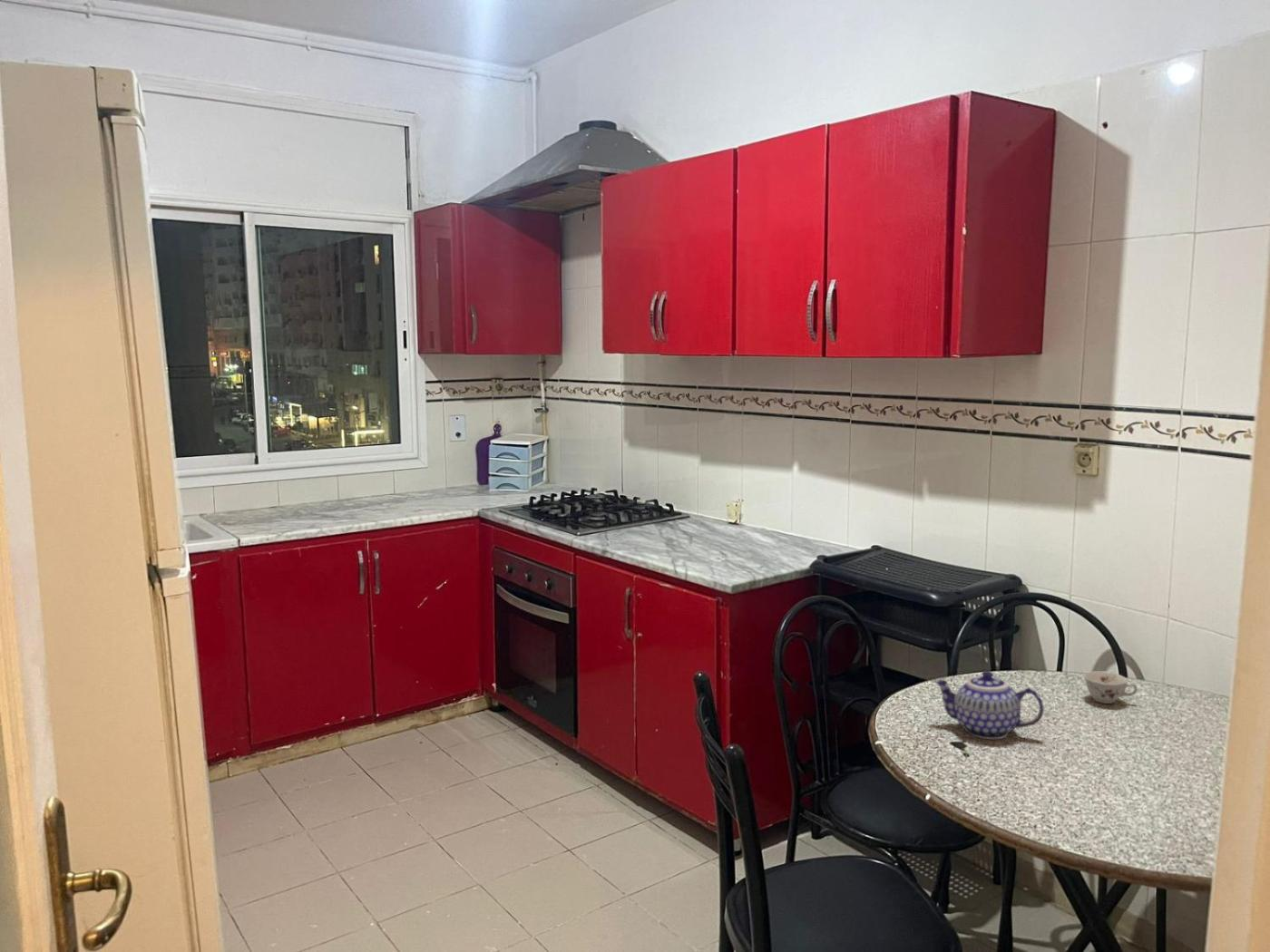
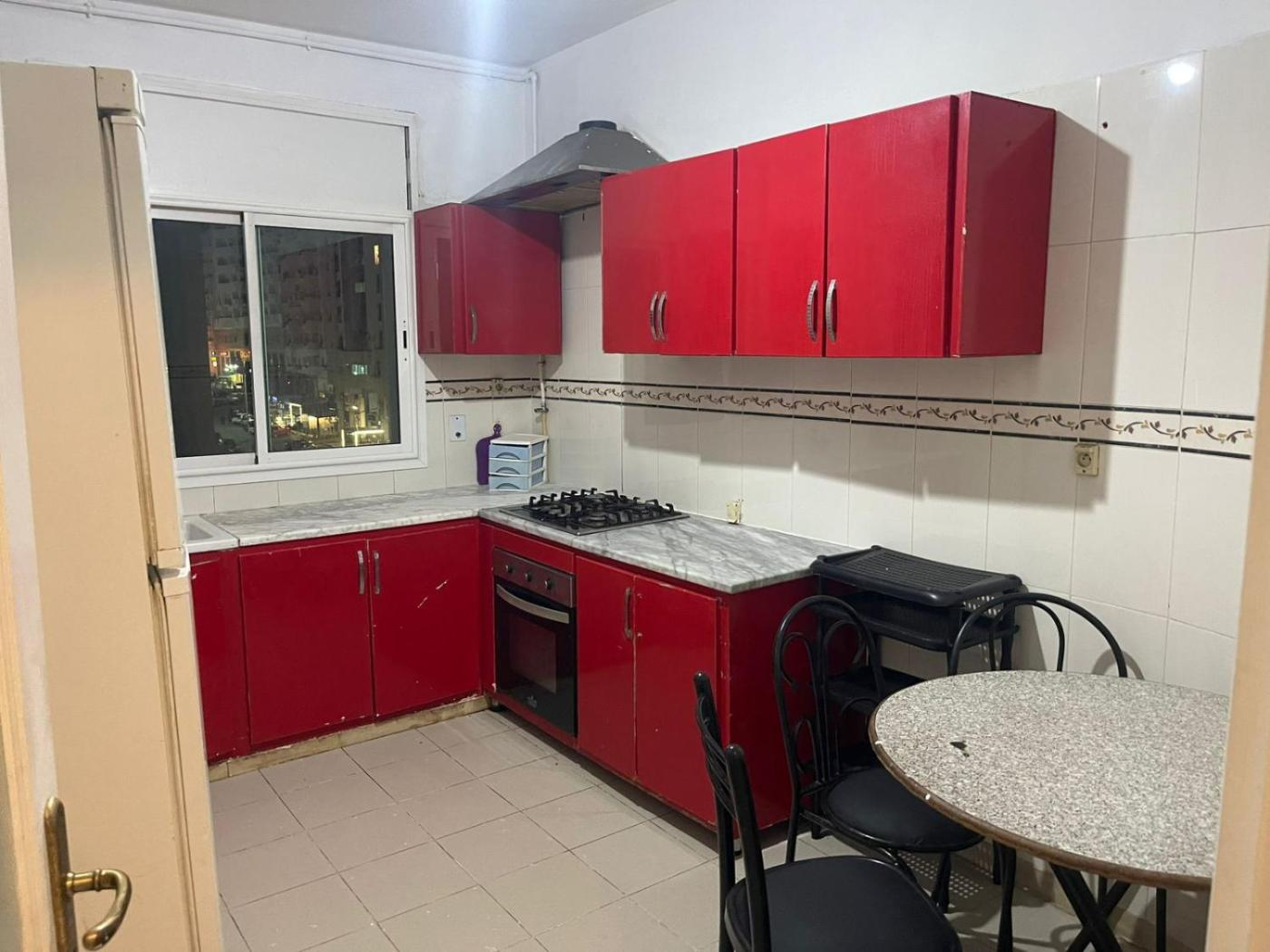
- teacup [1082,670,1138,704]
- teapot [933,670,1045,740]
